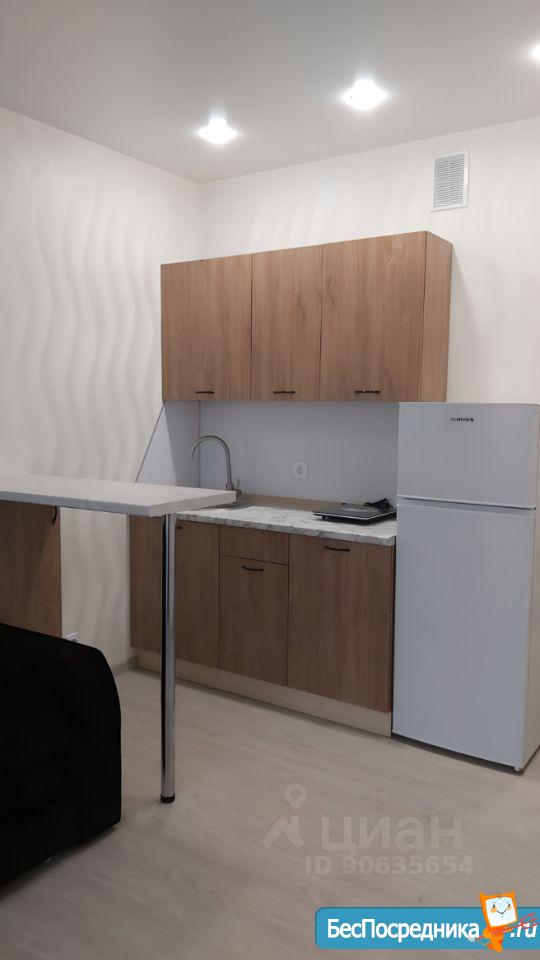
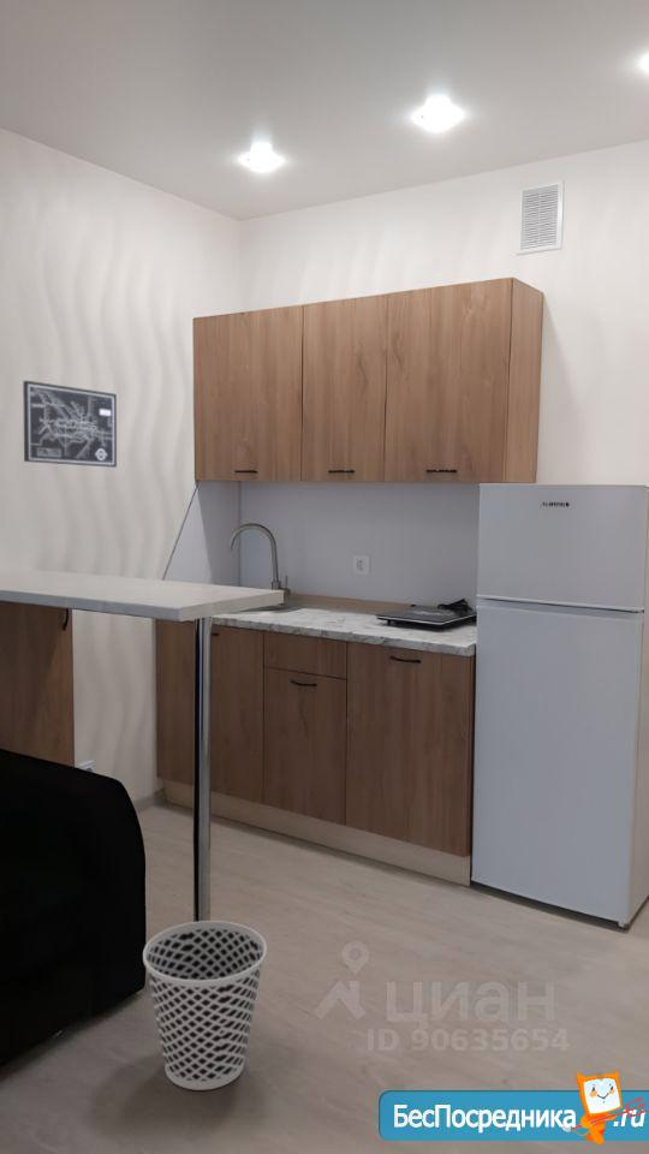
+ wastebasket [142,920,268,1091]
+ wall art [22,380,118,469]
